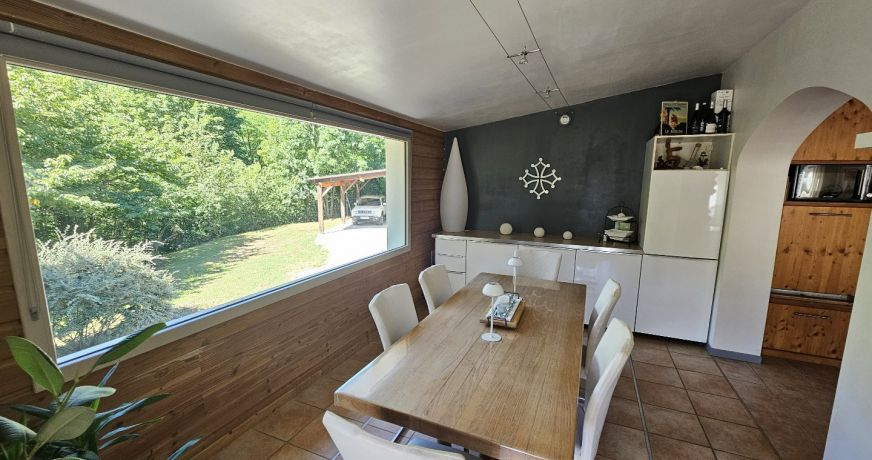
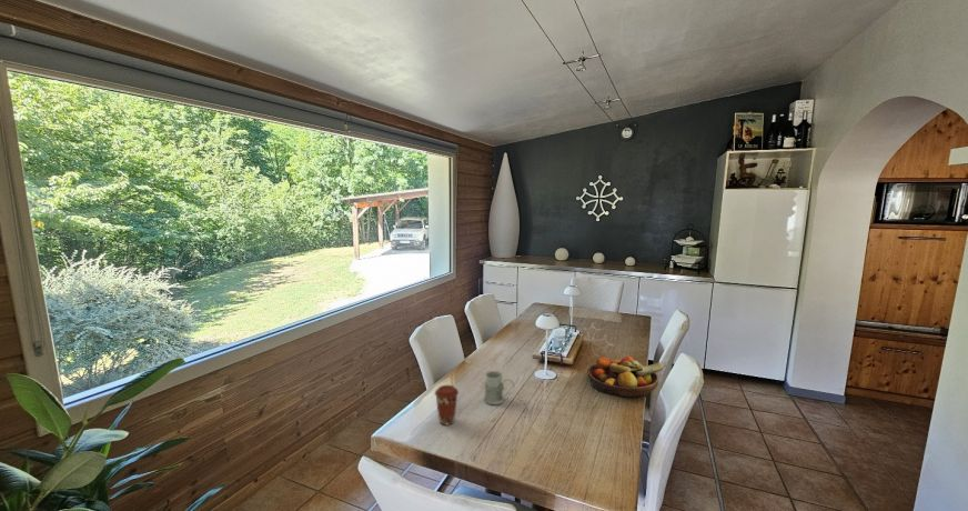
+ coffee cup [434,384,460,427]
+ mug [483,370,515,407]
+ fruit bowl [586,355,667,399]
